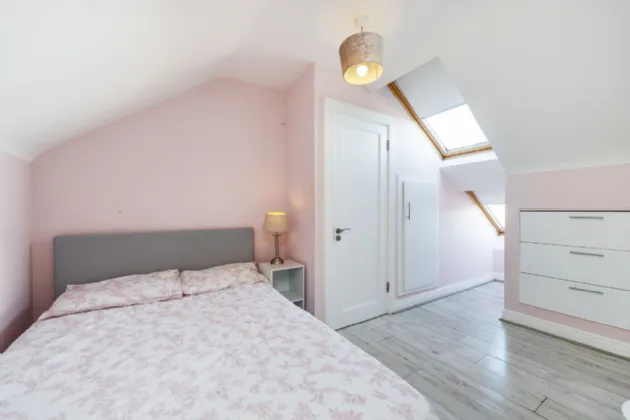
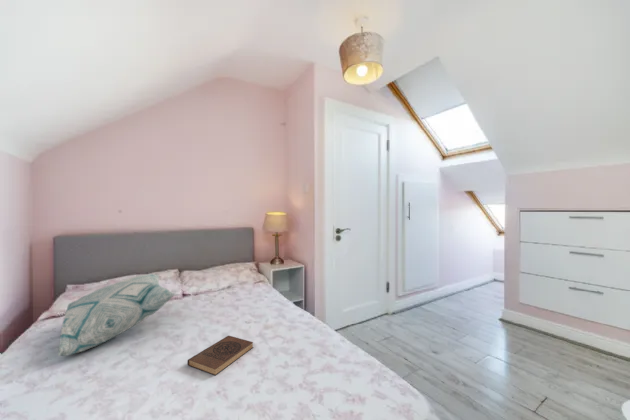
+ decorative pillow [57,273,176,357]
+ book [187,335,254,376]
